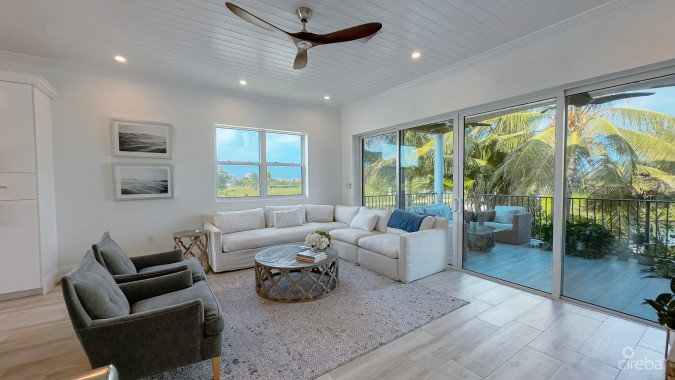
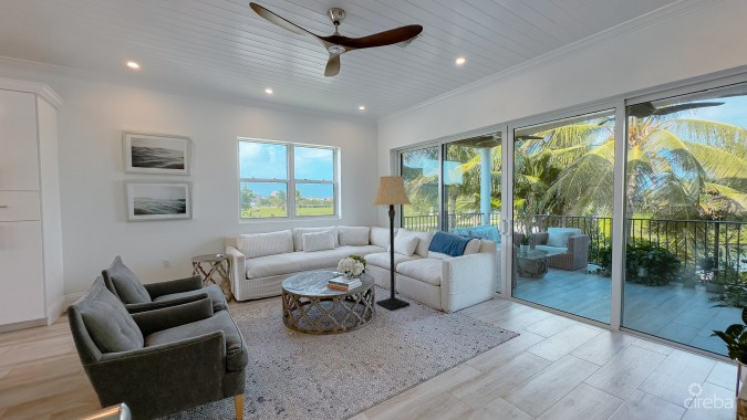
+ lamp [371,175,413,312]
